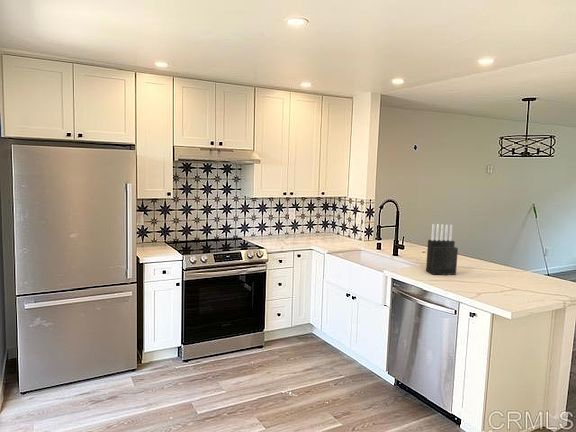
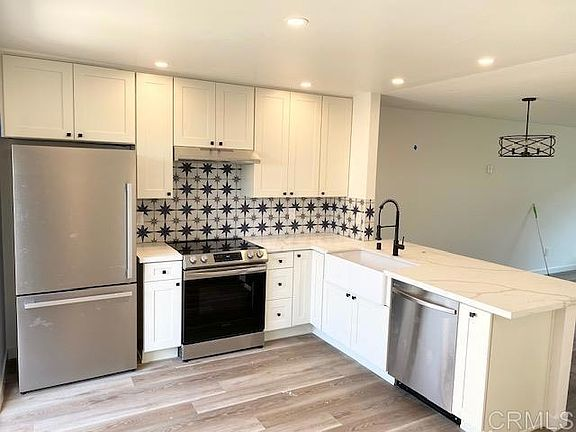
- knife block [425,223,459,276]
